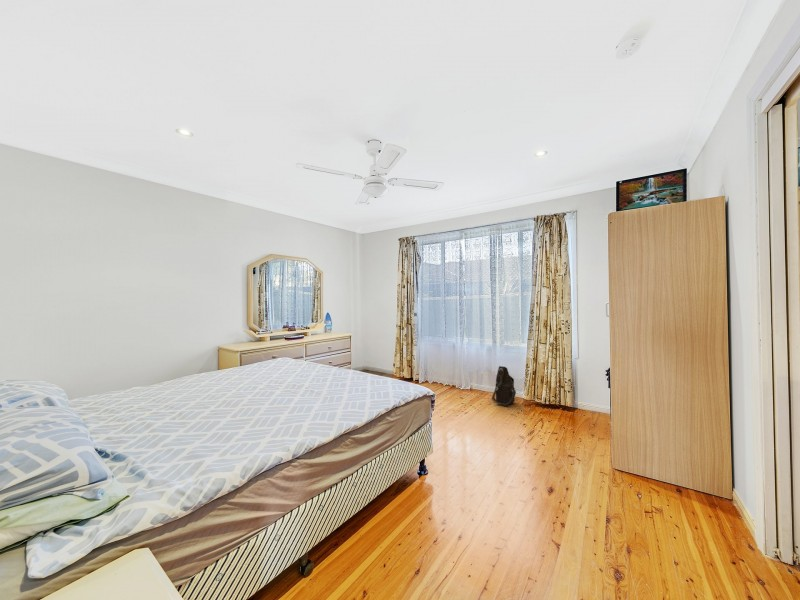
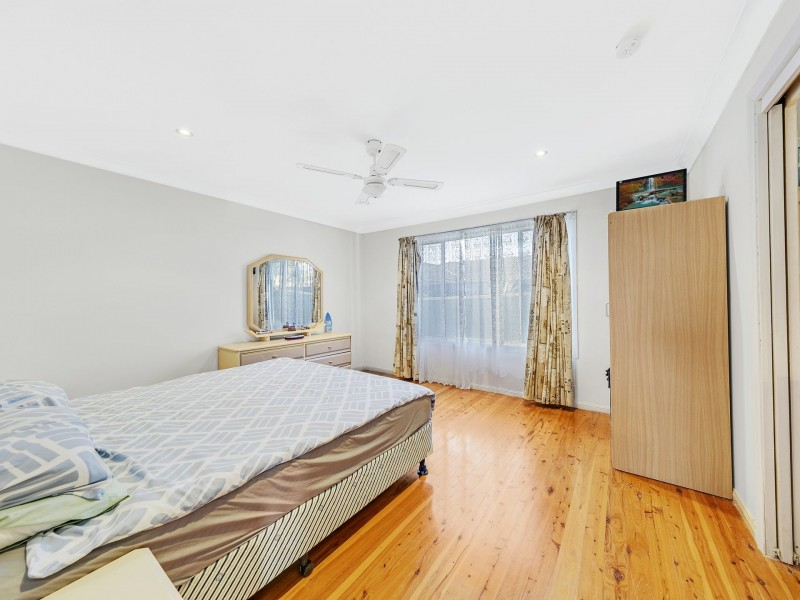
- shoulder bag [491,365,517,408]
